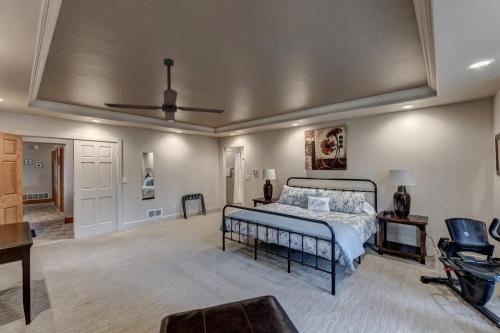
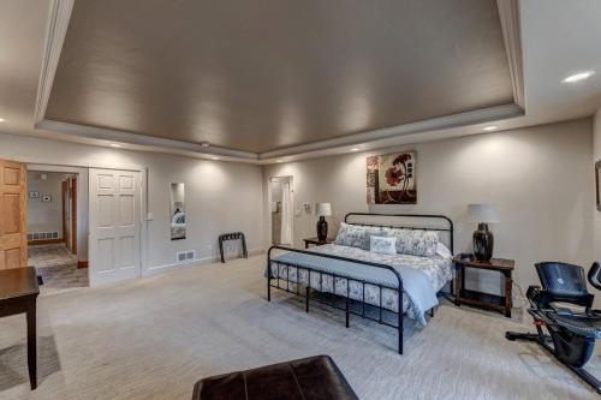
- ceiling fan [103,57,226,122]
